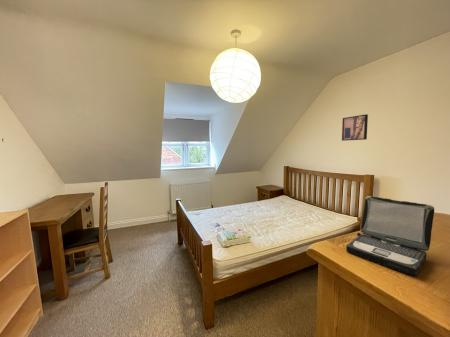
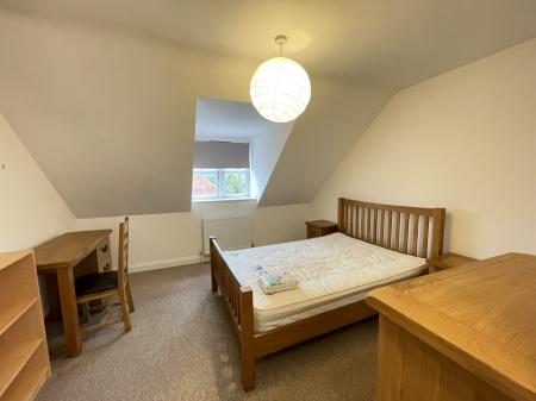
- wall art [341,113,369,142]
- laptop [345,195,435,276]
